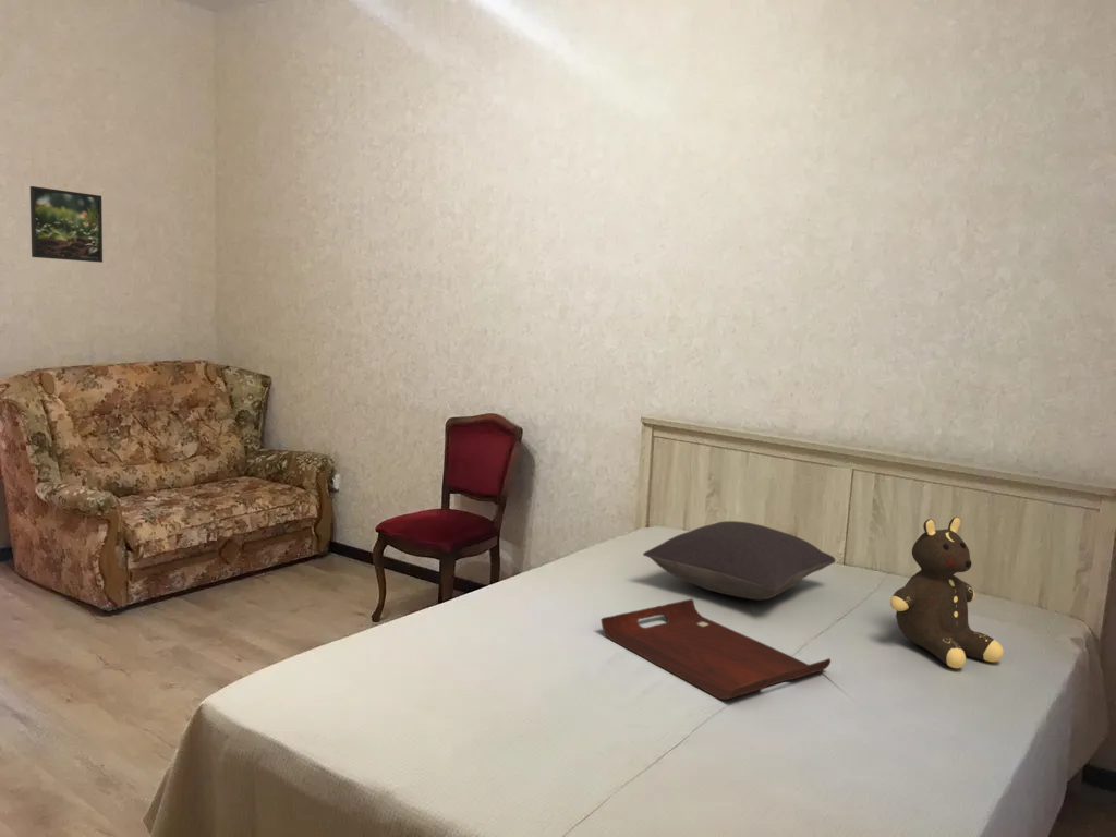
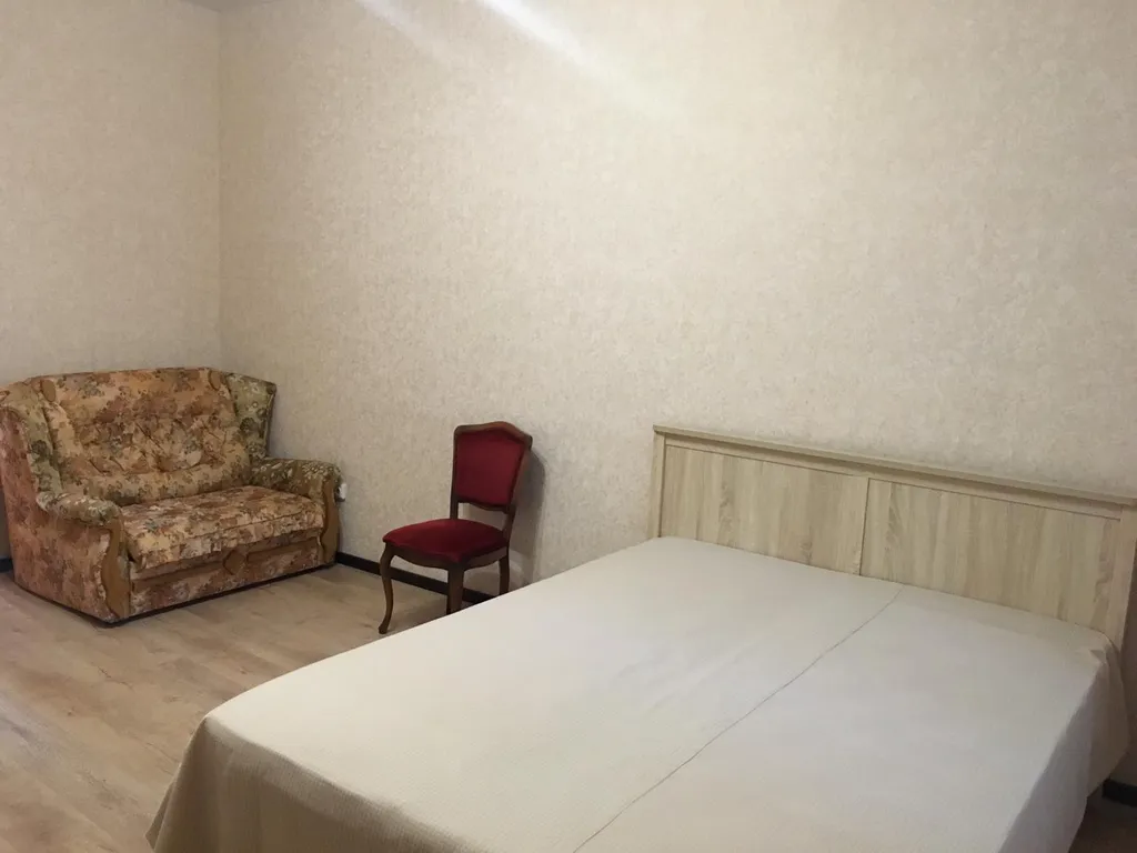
- serving tray [599,598,832,701]
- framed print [29,185,104,264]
- teddy bear [889,517,1005,669]
- pillow [642,520,837,601]
